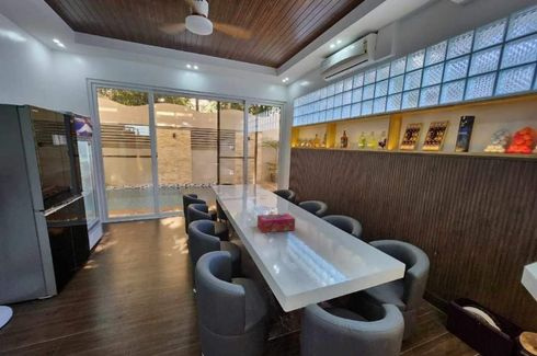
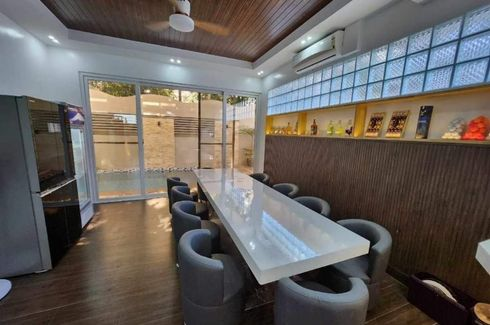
- tissue box [256,213,296,234]
